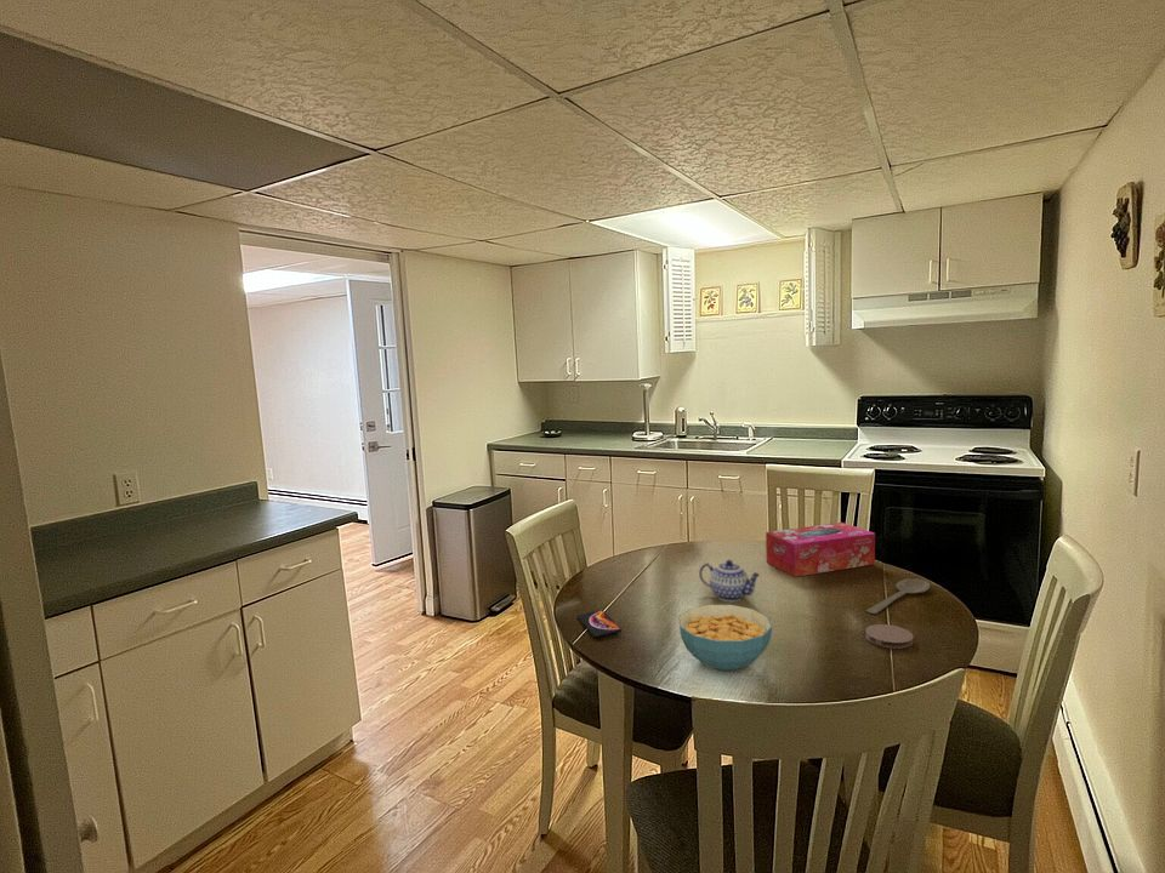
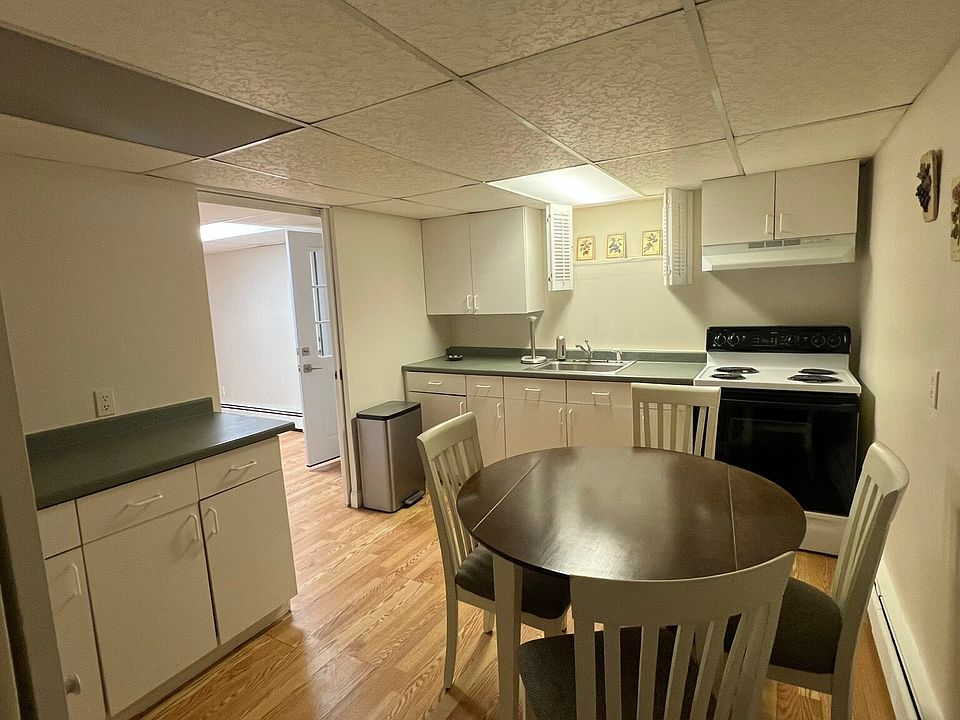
- tissue box [765,521,876,578]
- cereal bowl [677,604,773,672]
- smartphone [576,609,623,639]
- coaster [864,623,914,650]
- wooden spoon [865,577,931,615]
- teapot [698,559,762,603]
